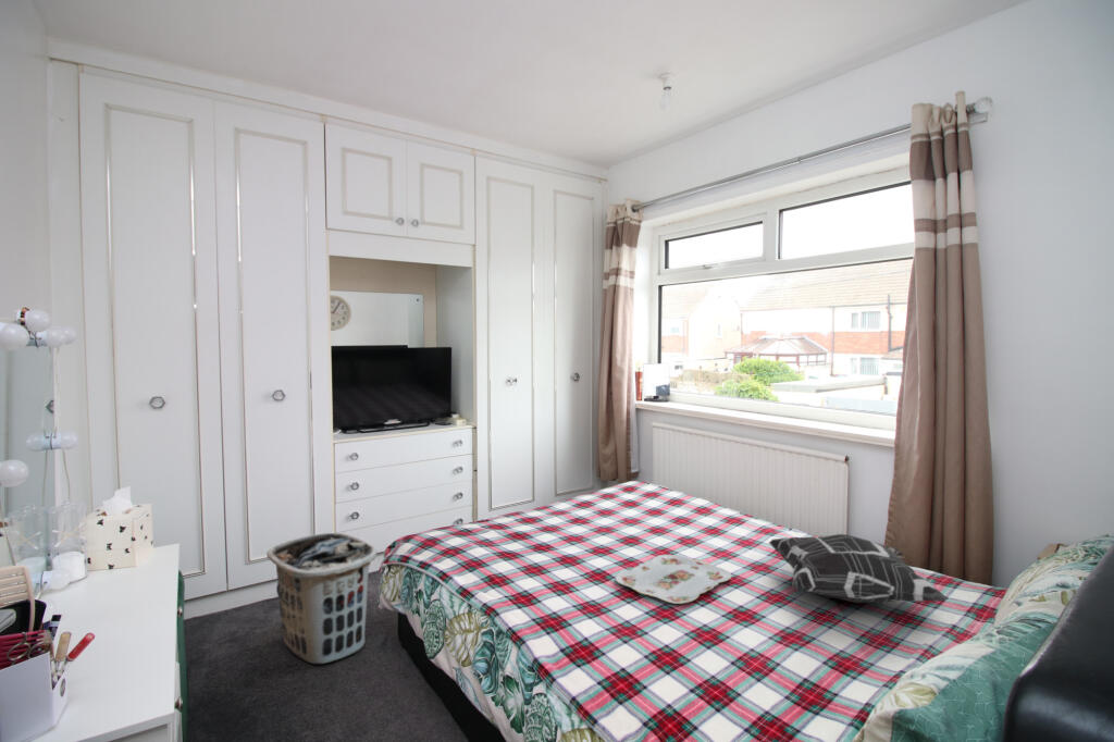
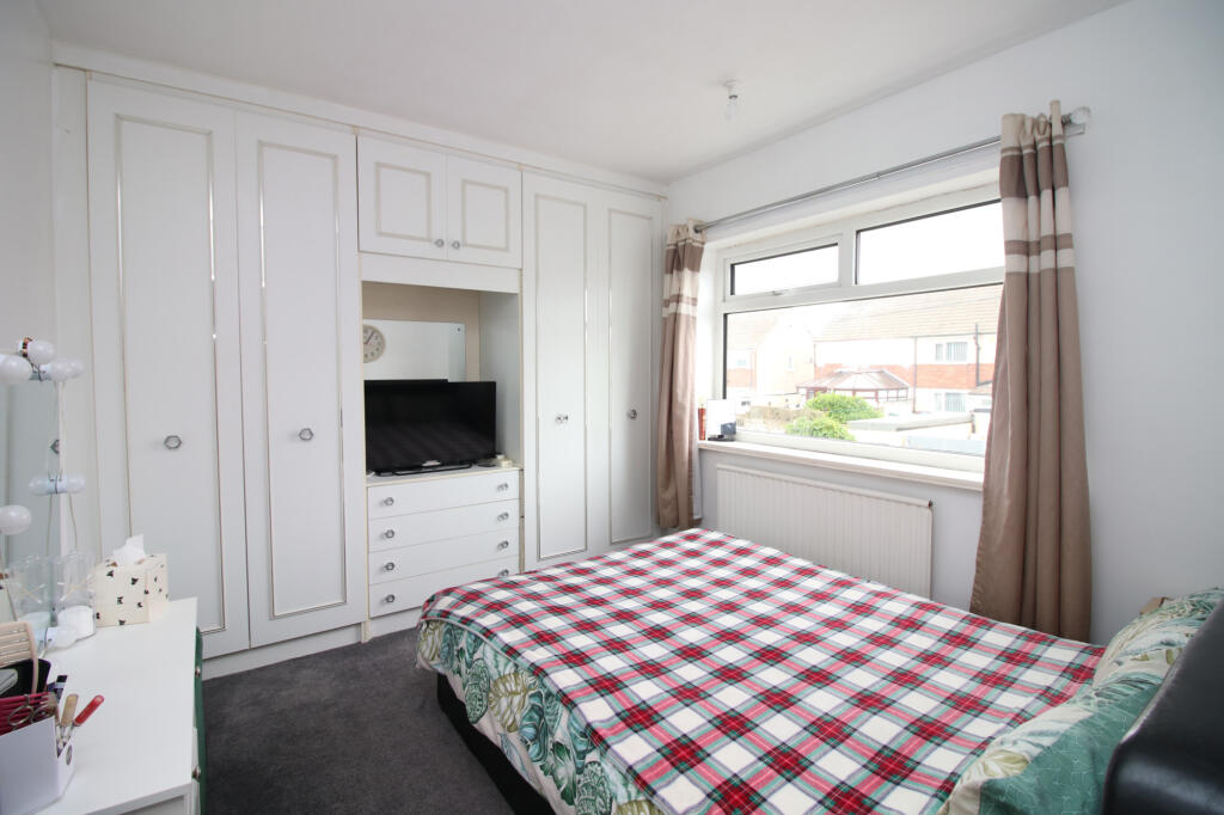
- clothes hamper [265,532,379,665]
- decorative pillow [767,533,950,605]
- serving tray [615,554,733,605]
